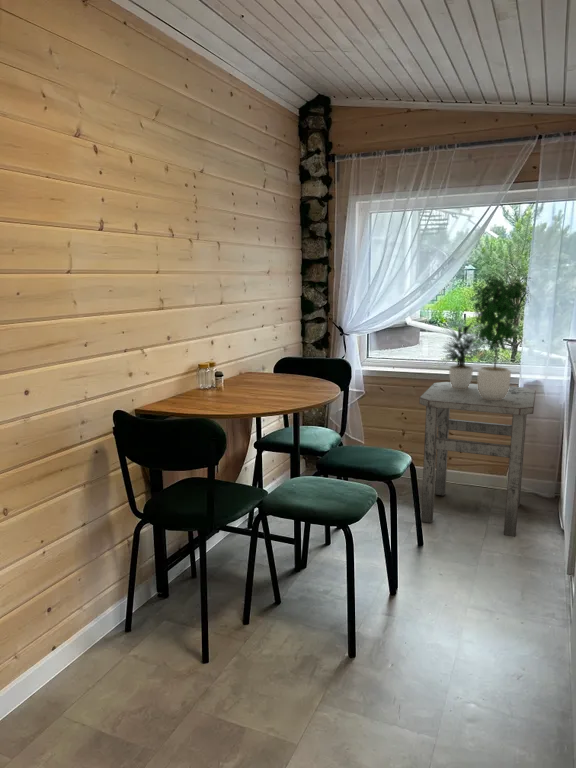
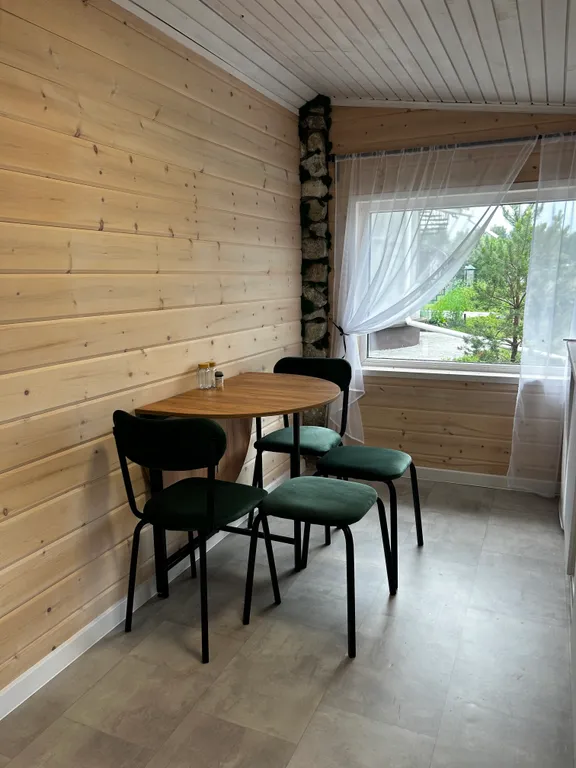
- side table [418,381,537,538]
- potted plant [438,267,534,400]
